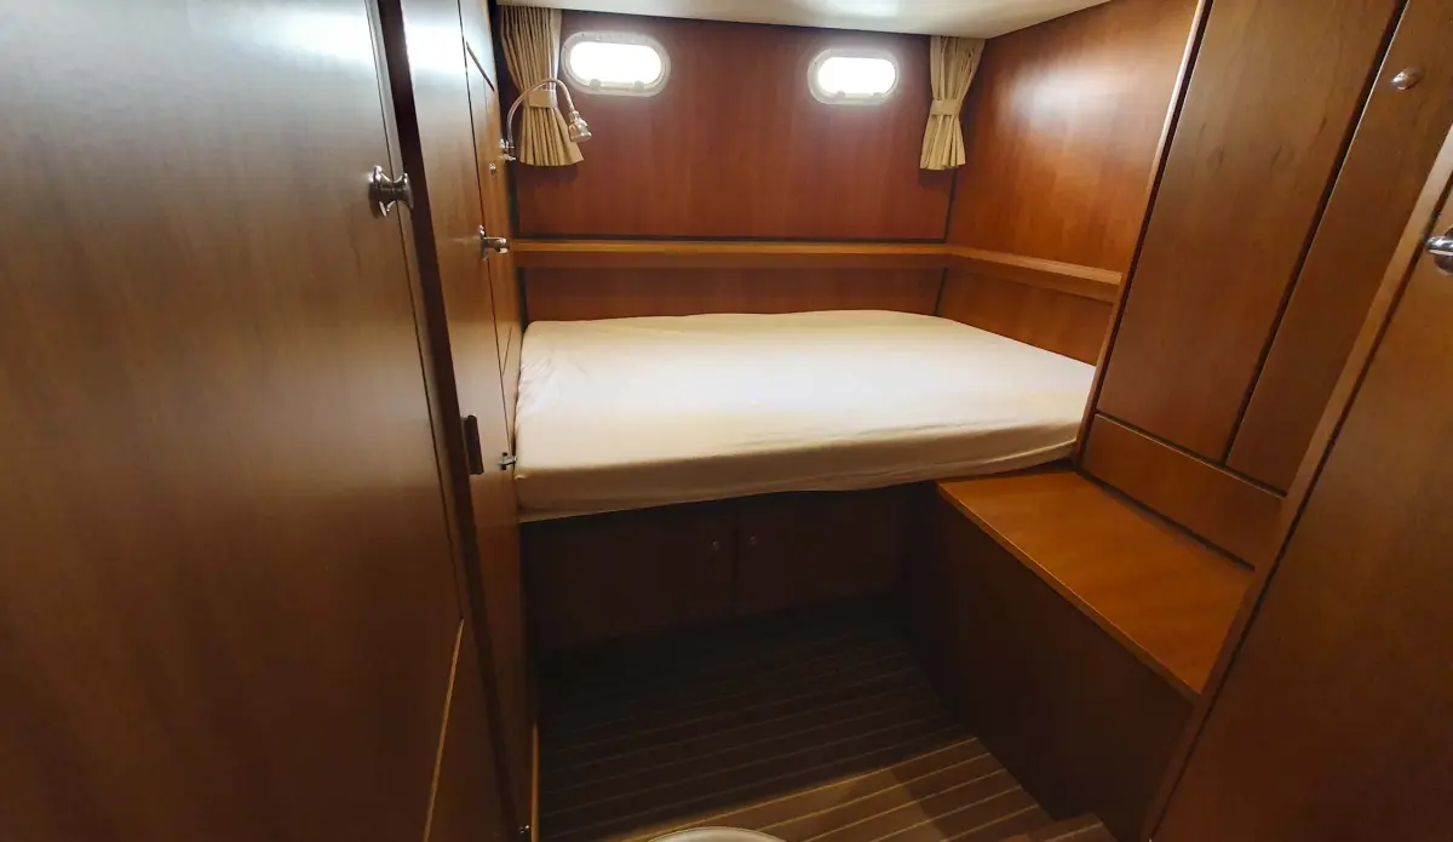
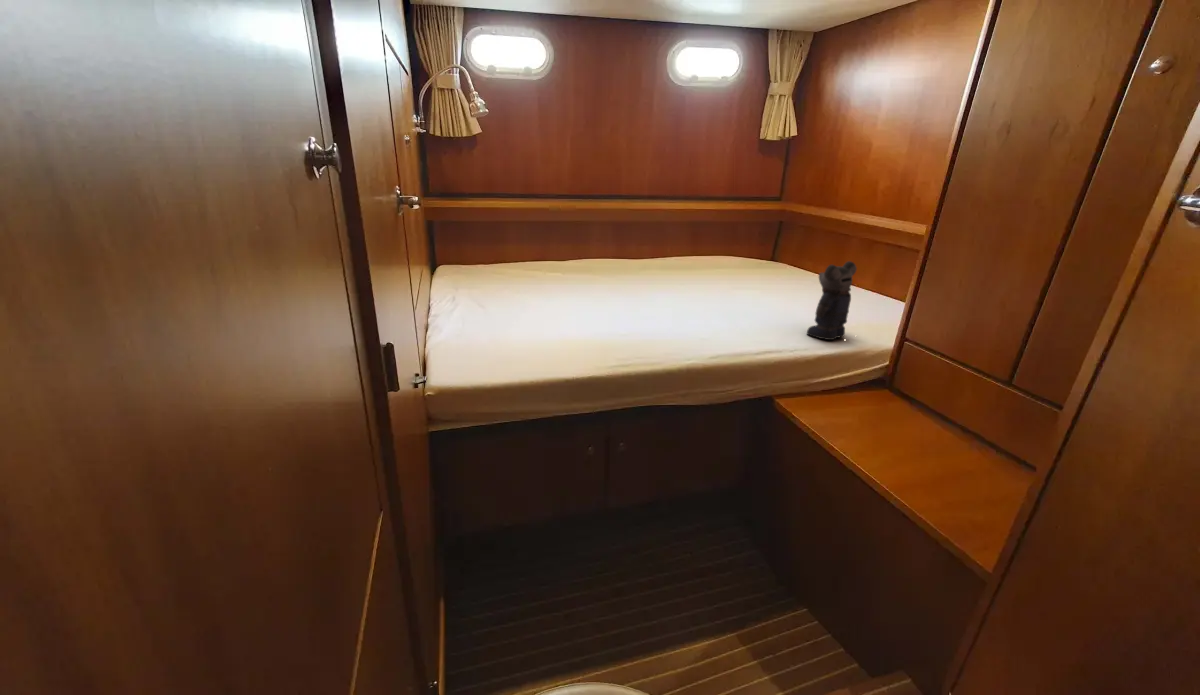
+ bear [806,260,865,341]
